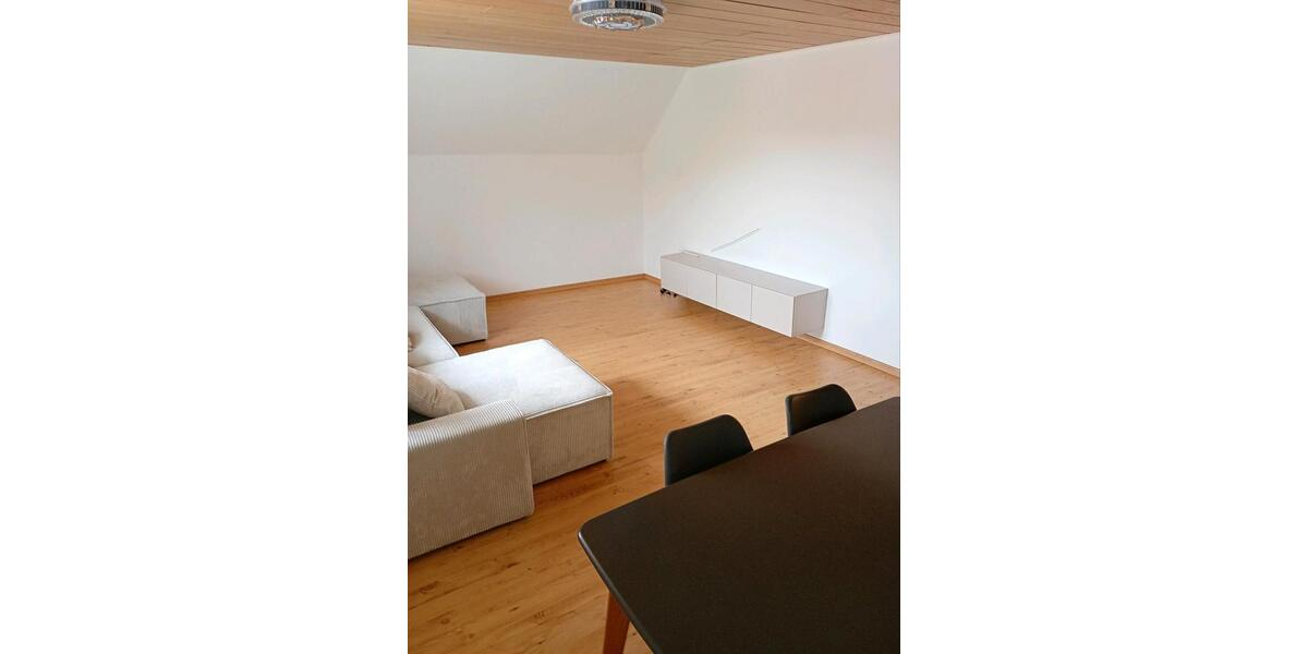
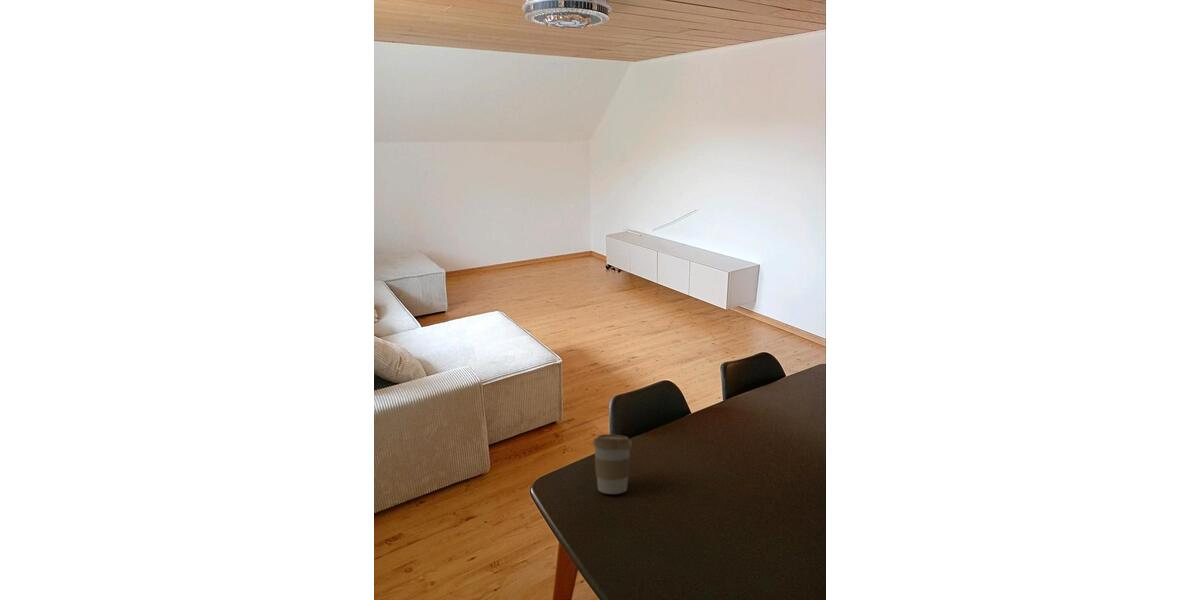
+ coffee cup [592,433,633,495]
